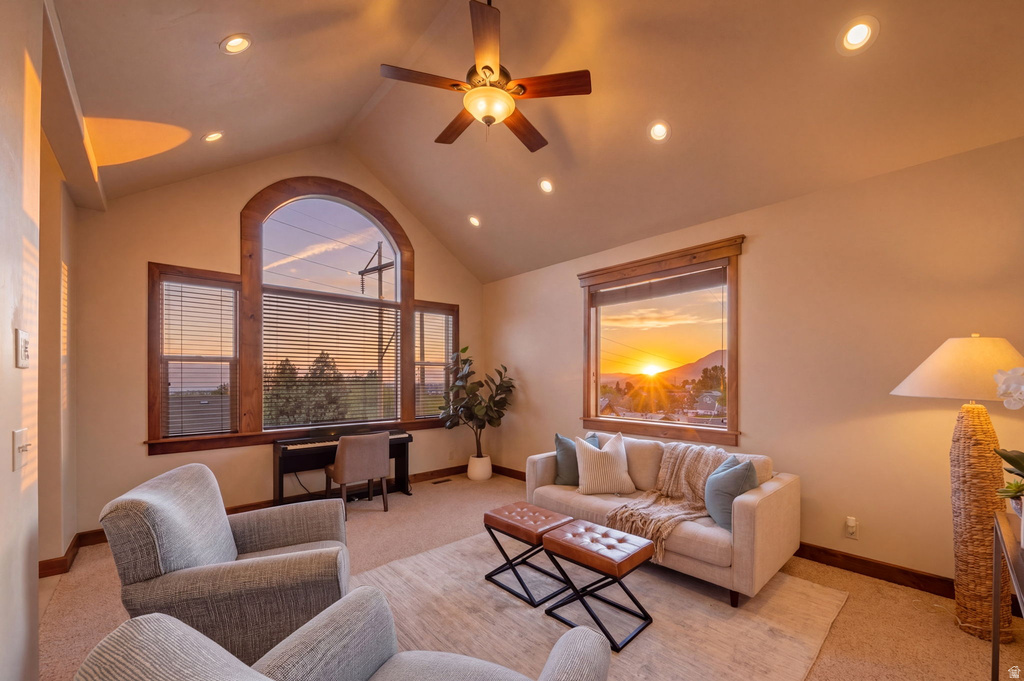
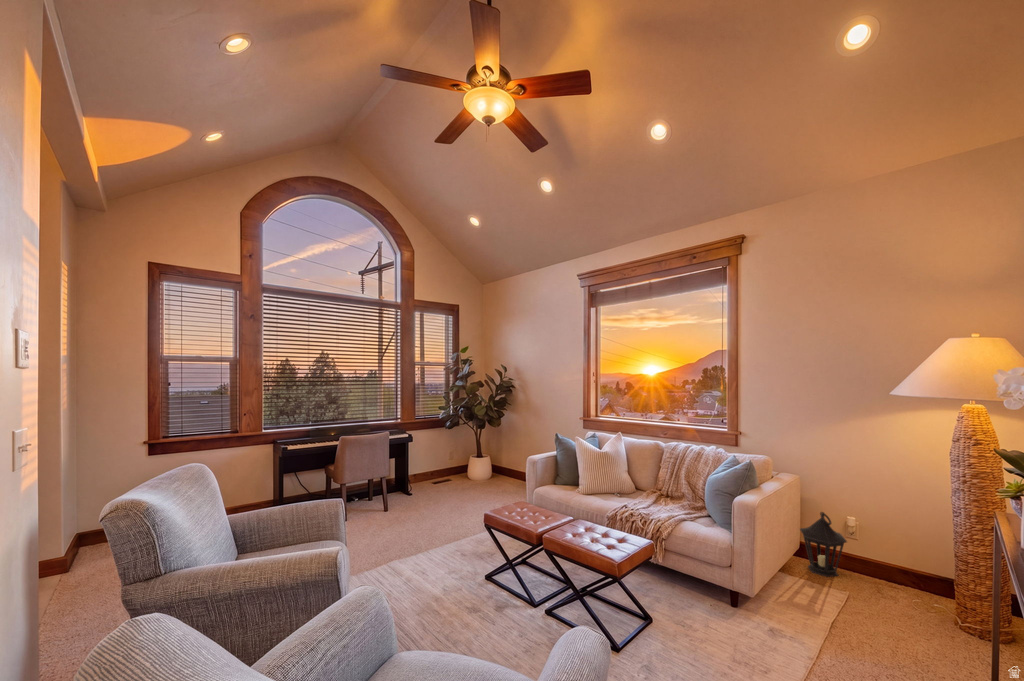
+ lantern [799,511,848,578]
